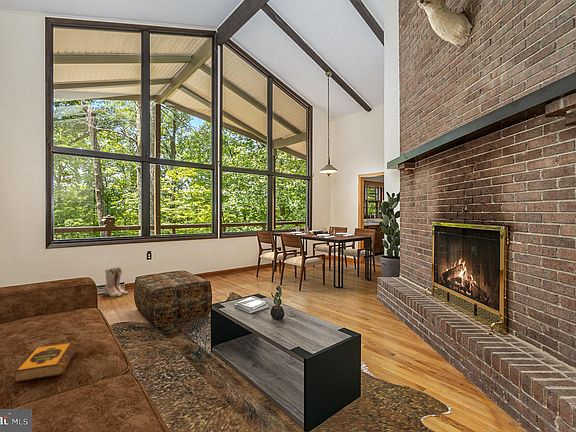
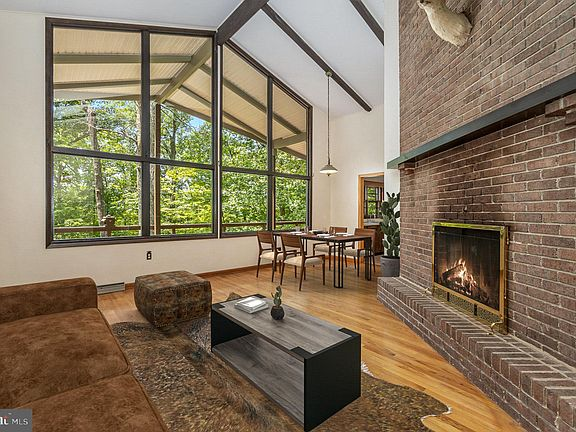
- boots [104,266,129,298]
- hardback book [13,341,79,383]
